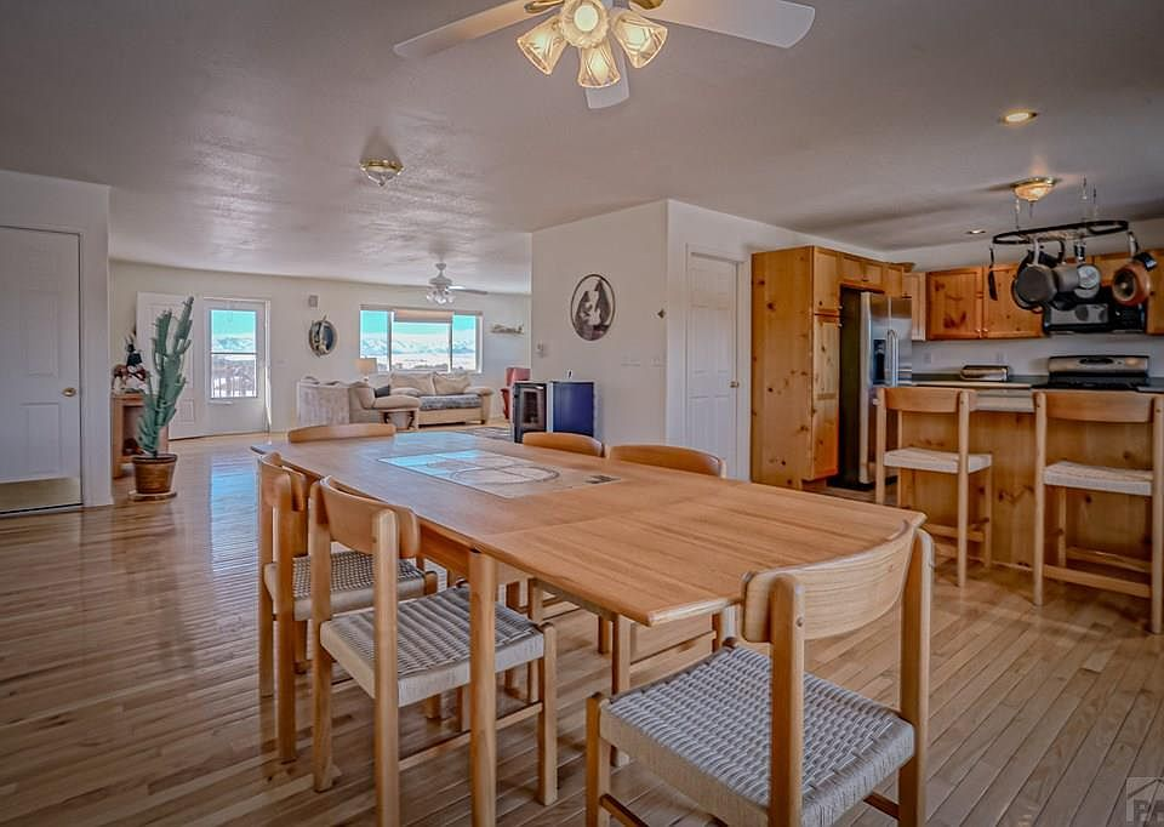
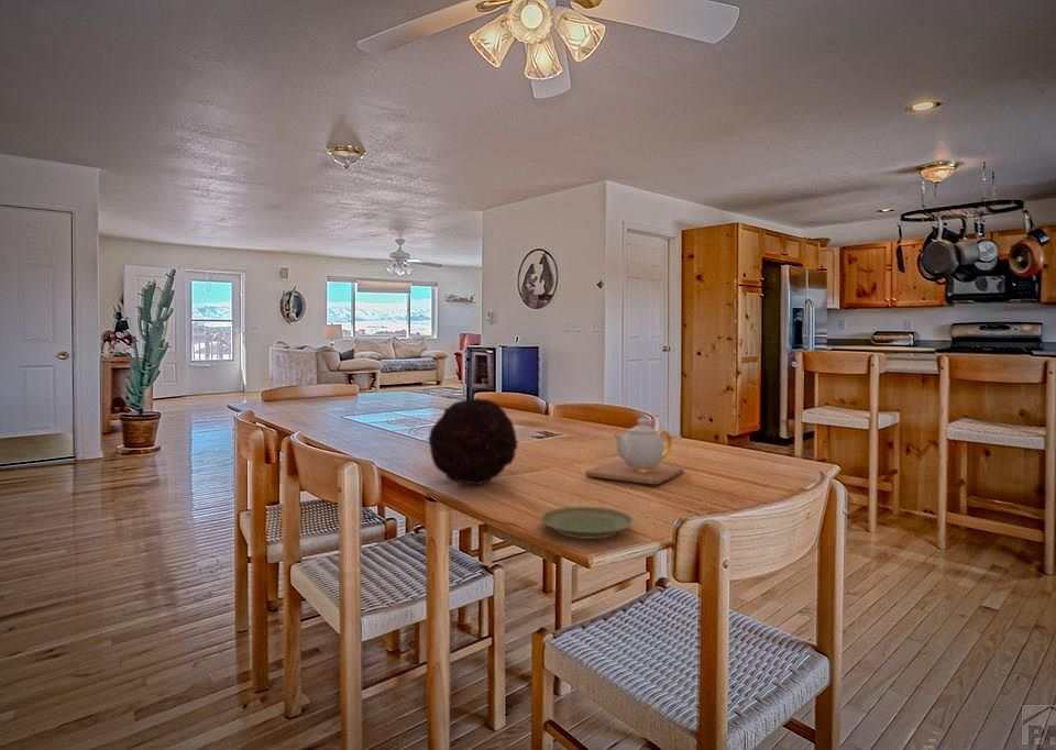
+ plate [539,506,636,540]
+ teapot [584,417,685,485]
+ decorative orb [427,397,518,486]
